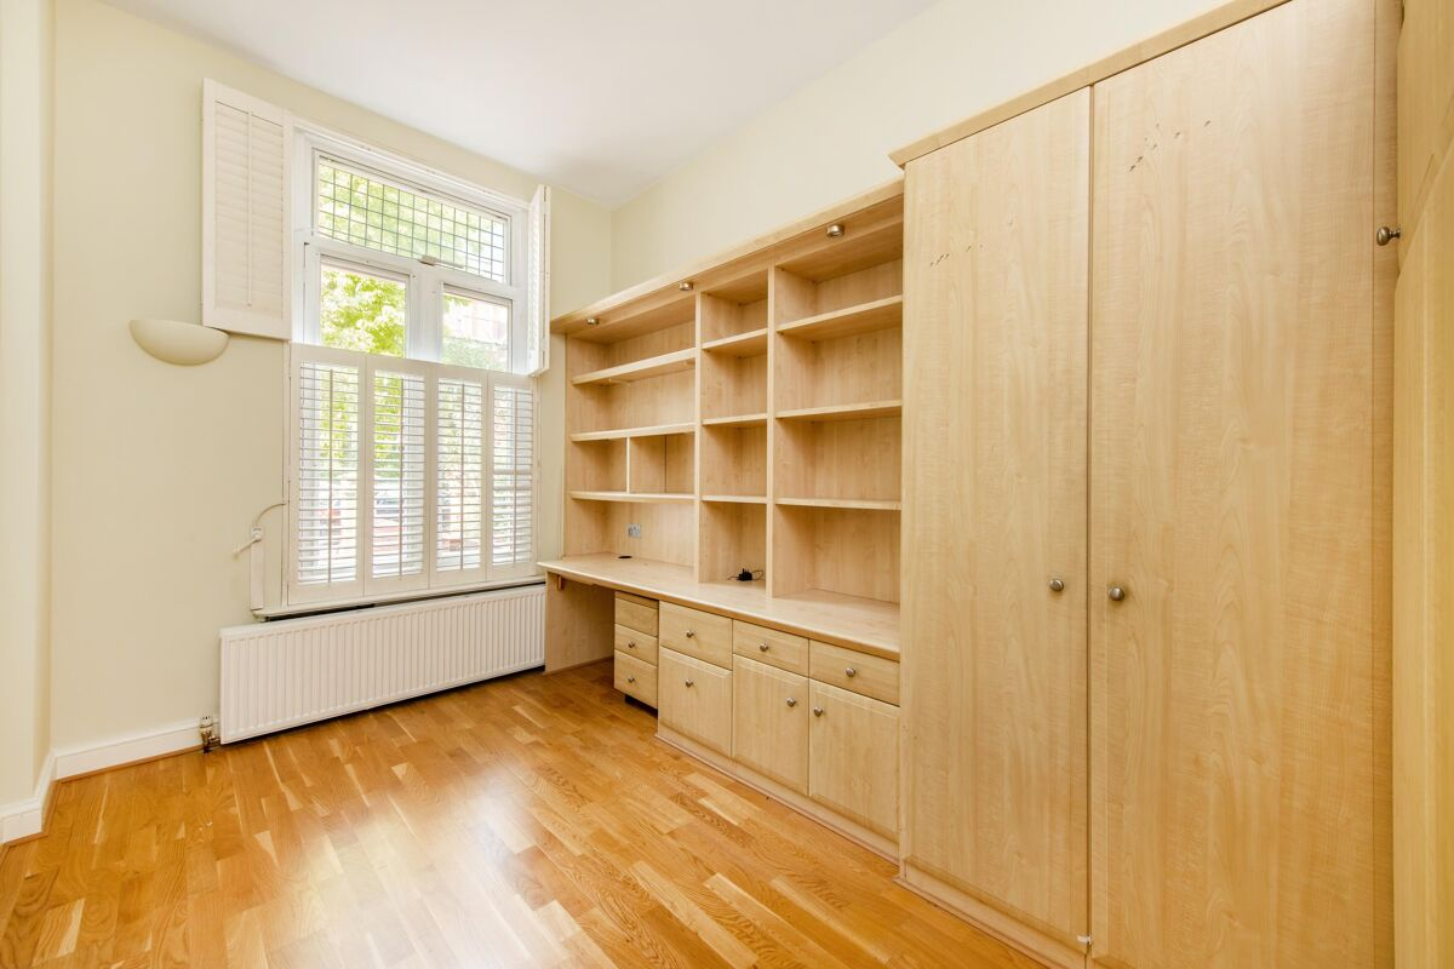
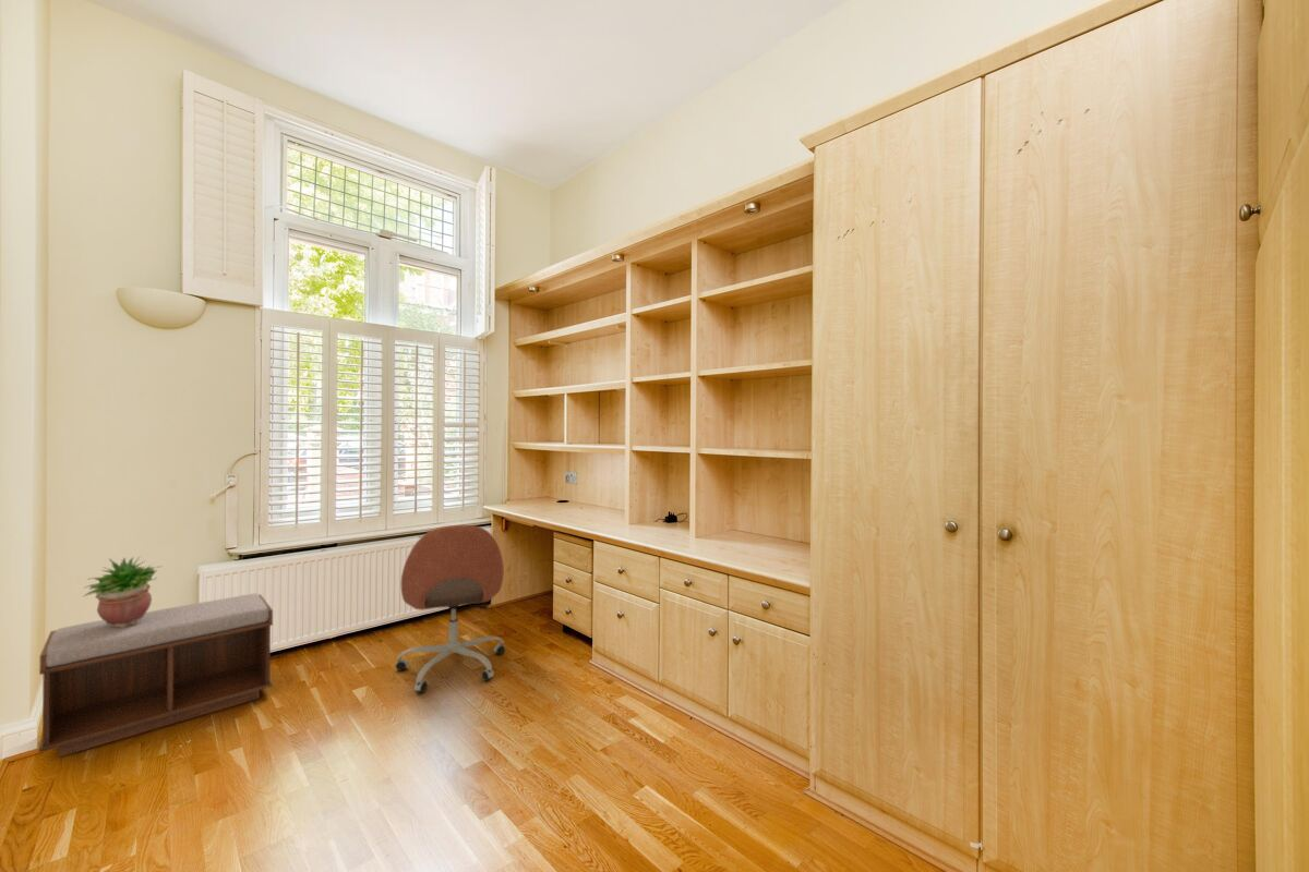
+ bench [38,593,274,759]
+ office chair [394,524,506,694]
+ potted plant [80,555,163,628]
